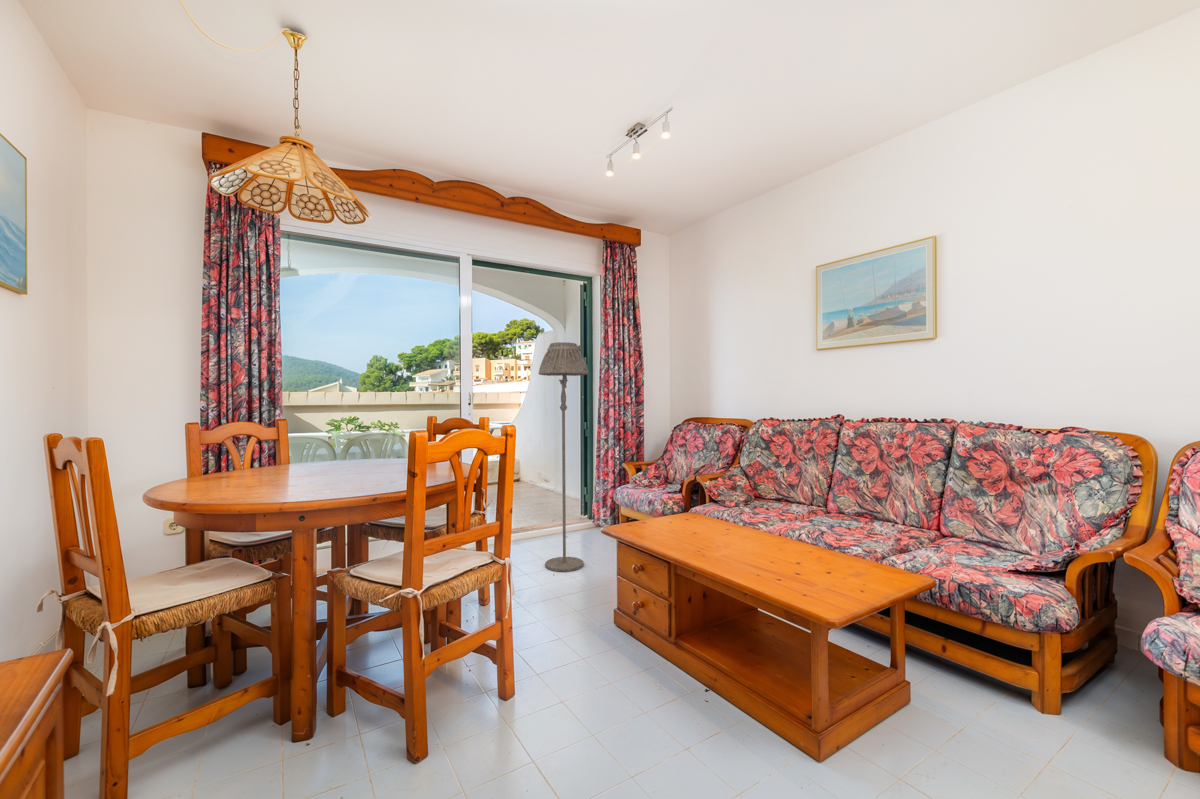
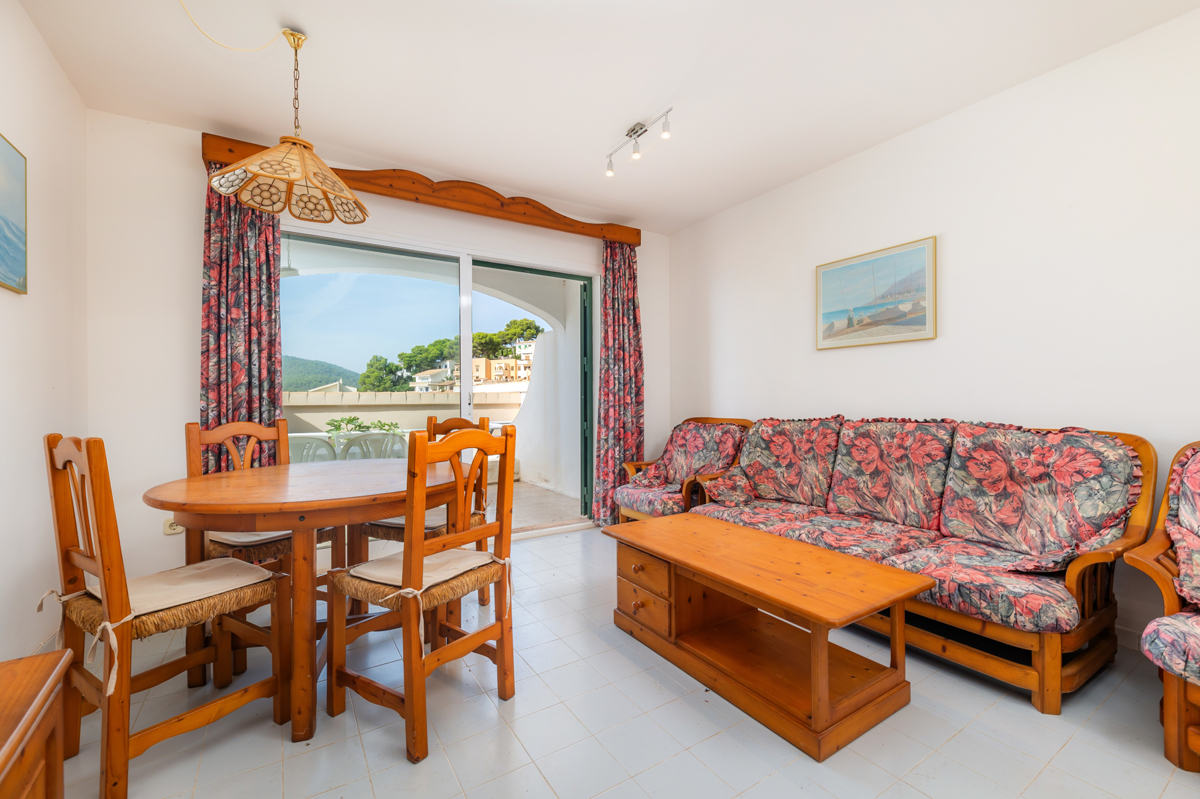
- floor lamp [537,341,589,572]
